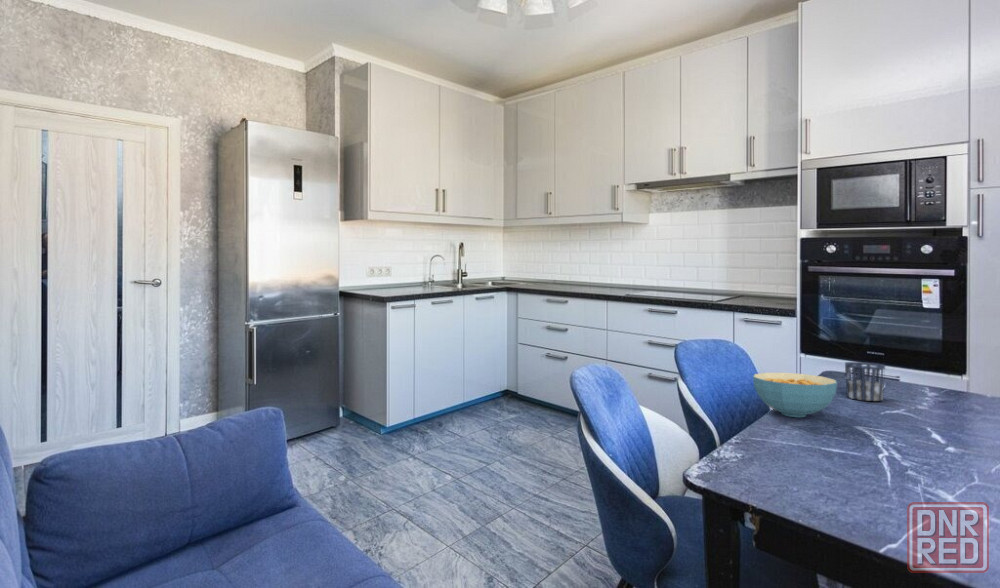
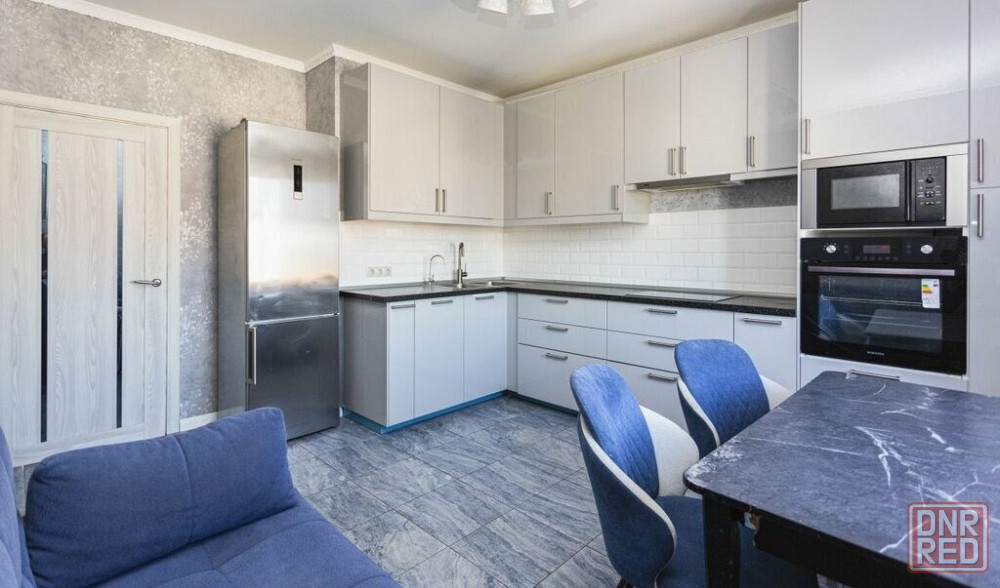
- cereal bowl [752,372,838,418]
- cup [844,361,886,402]
